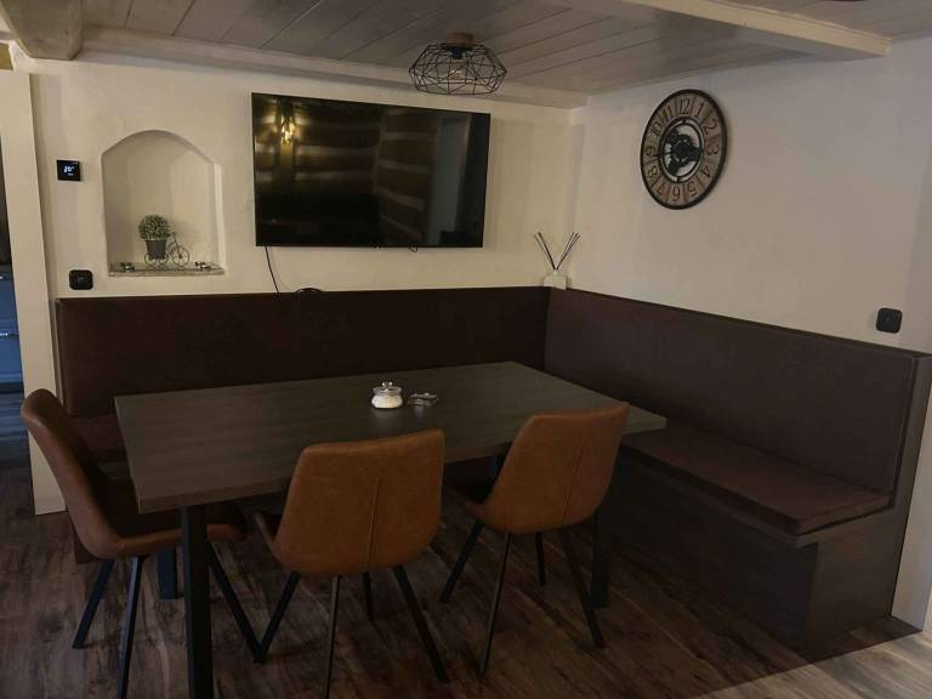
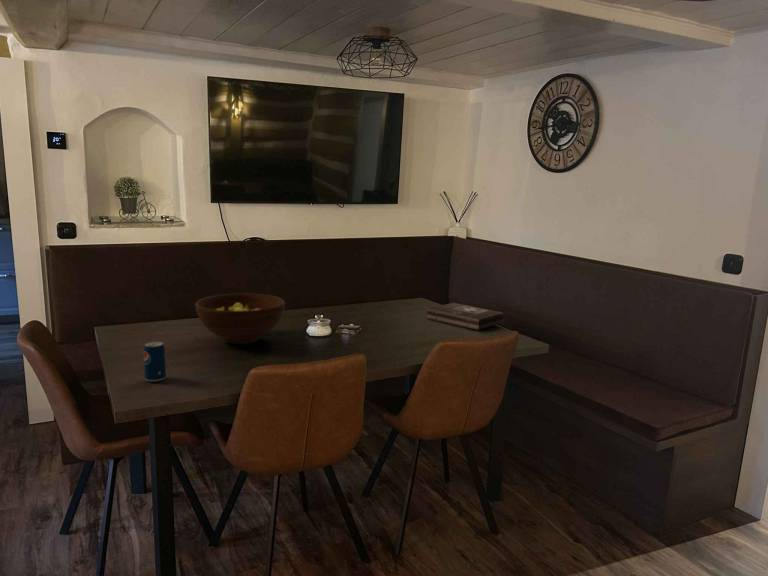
+ fruit bowl [194,292,286,345]
+ beverage can [142,341,167,383]
+ first aid kit [426,302,504,331]
